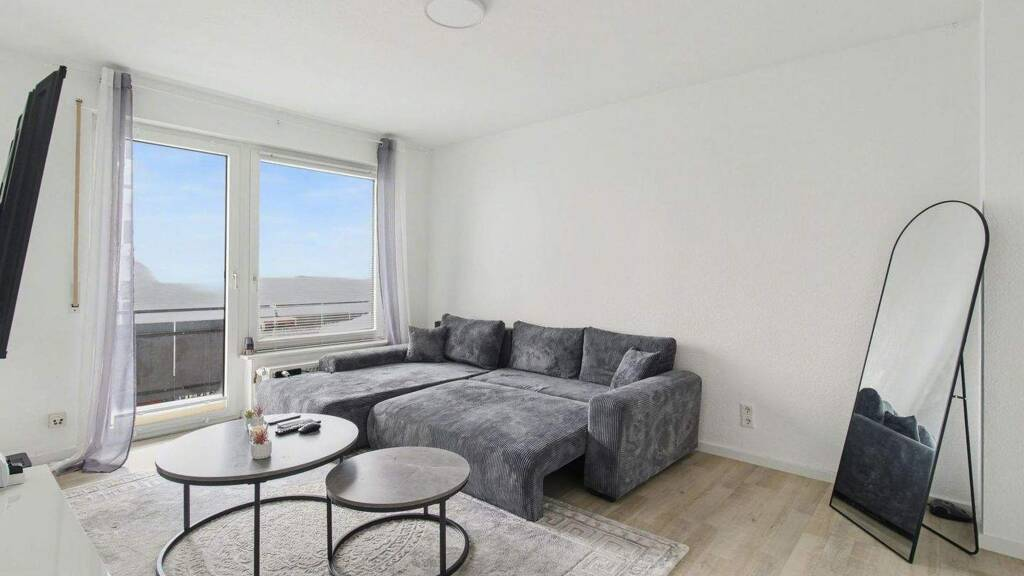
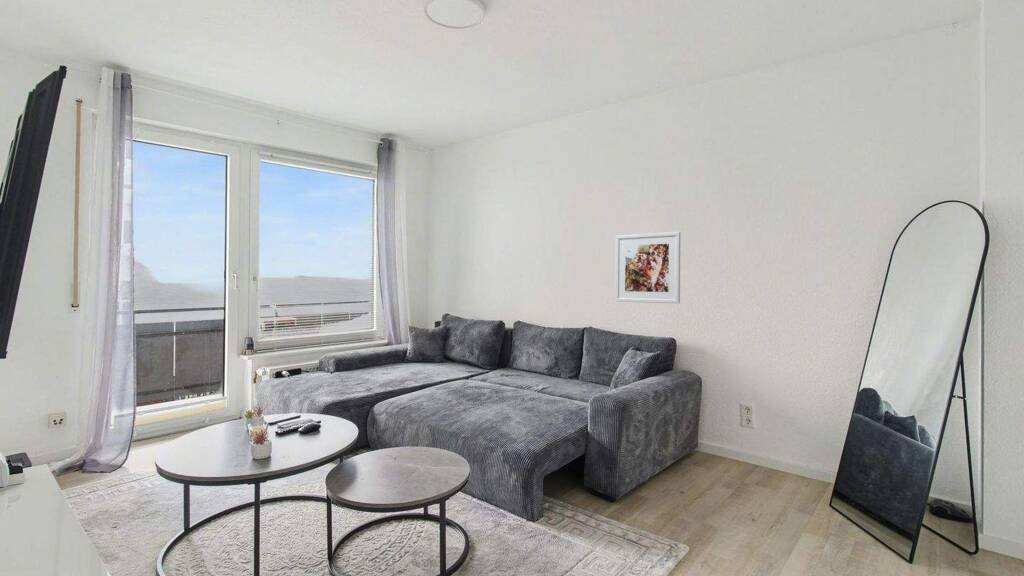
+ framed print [614,231,682,304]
